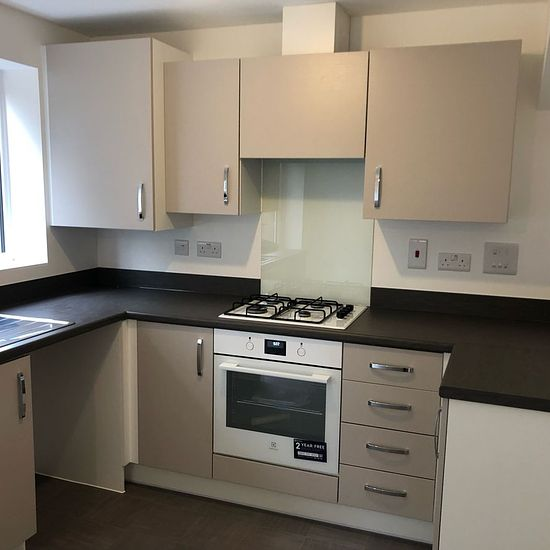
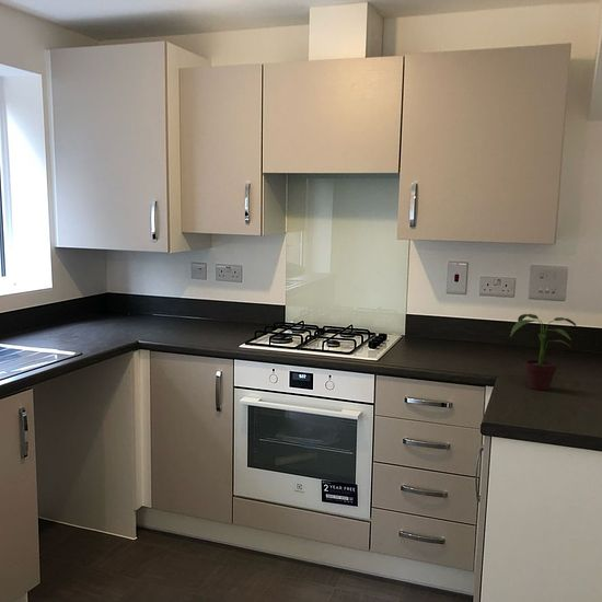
+ potted plant [509,313,577,391]
